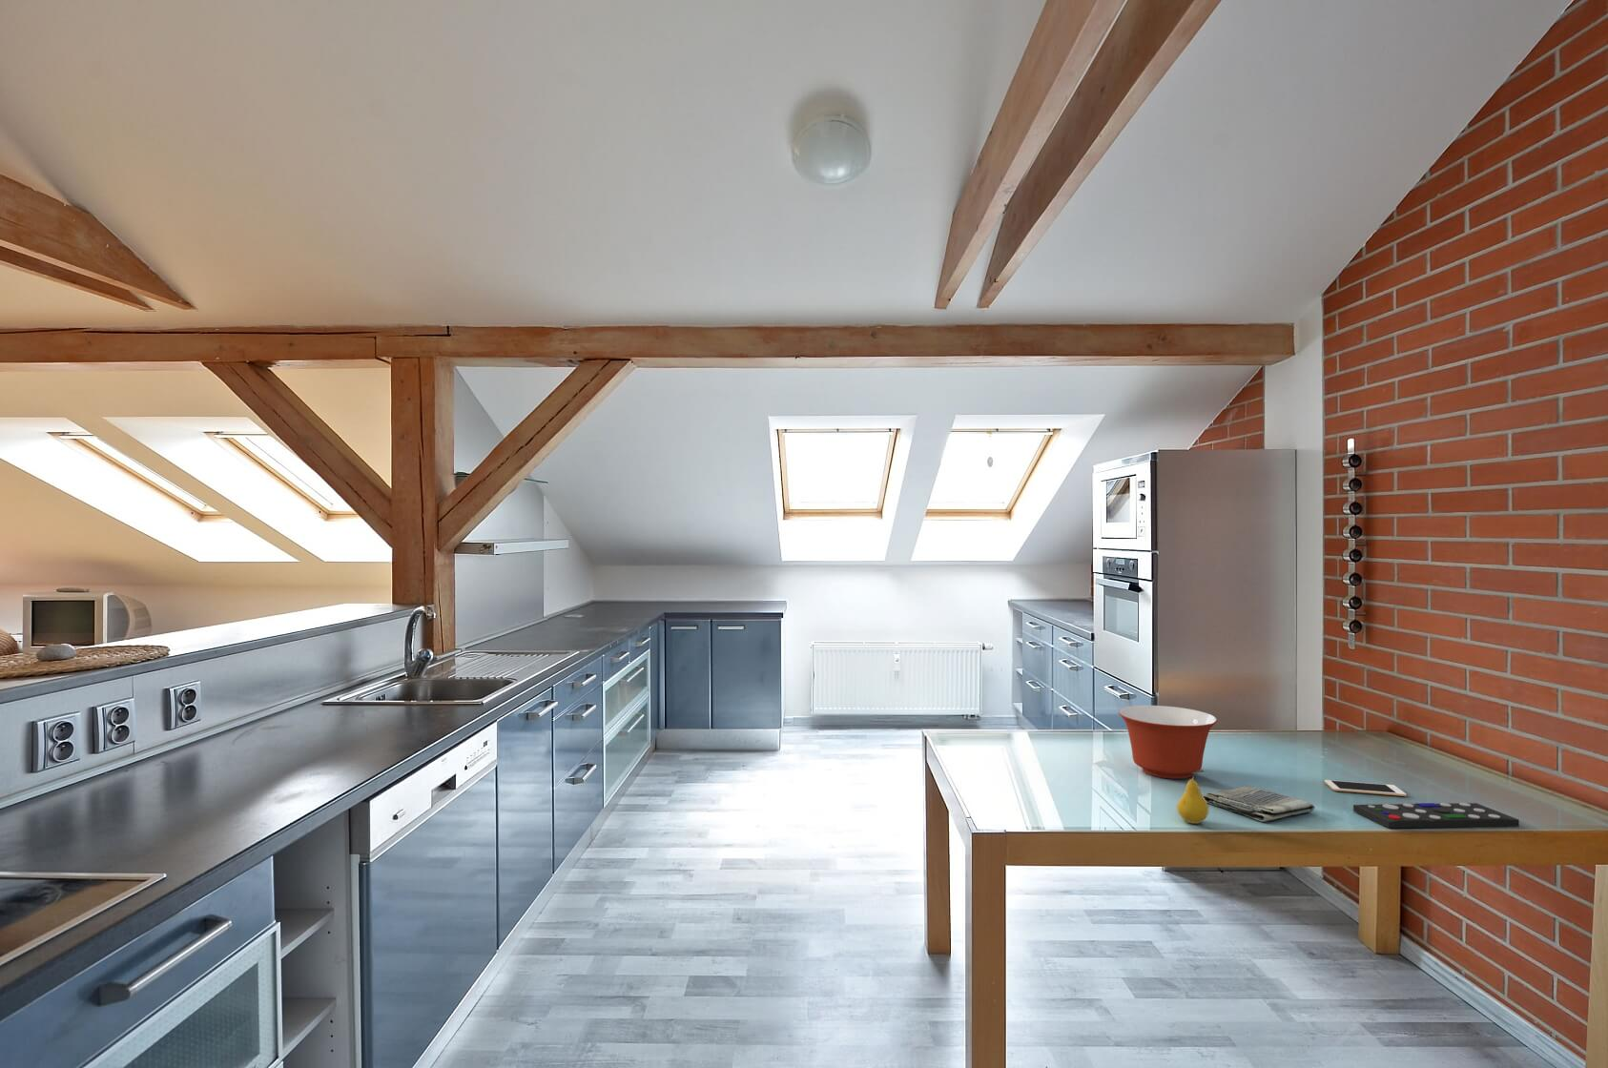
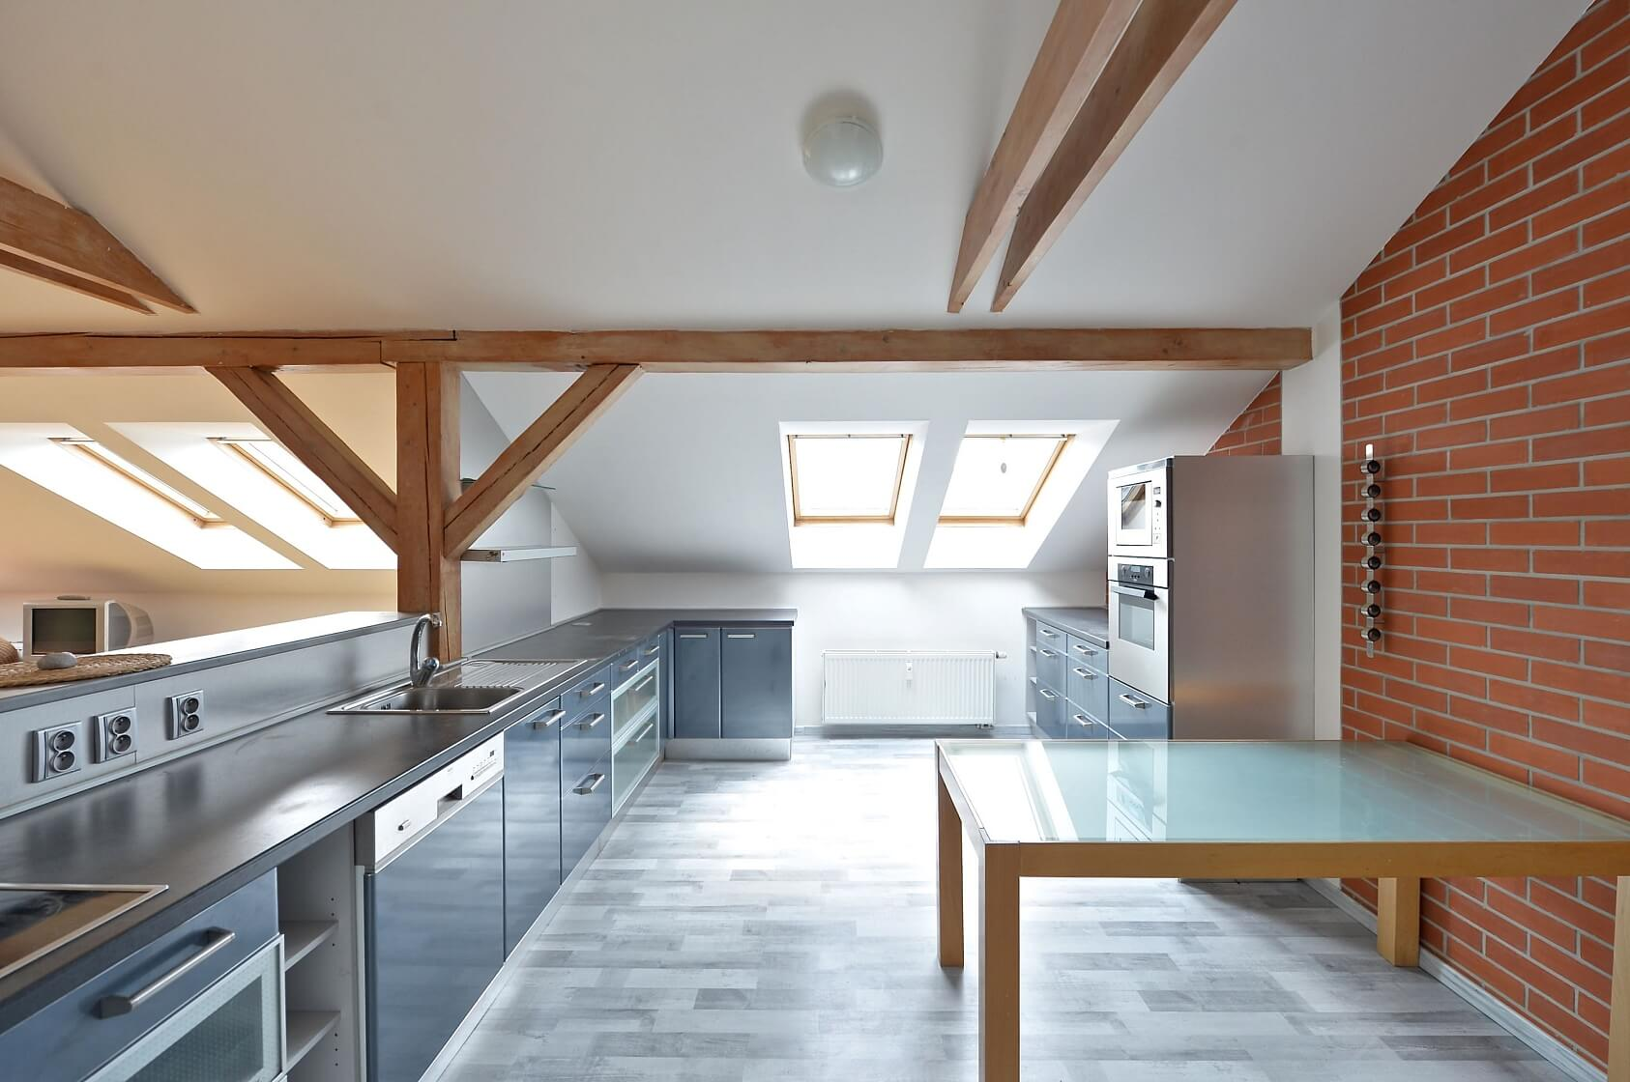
- mixing bowl [1118,704,1218,780]
- remote control [1353,802,1520,828]
- fruit [1176,769,1210,825]
- dish towel [1202,784,1316,822]
- cell phone [1324,780,1407,797]
